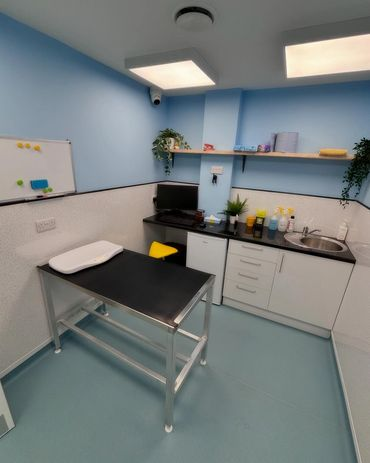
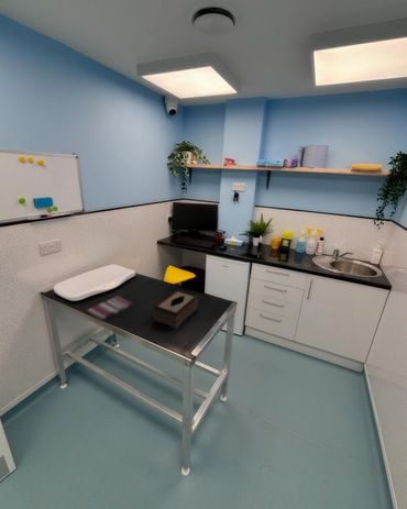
+ tissue box [152,289,199,330]
+ dish towel [86,295,134,321]
